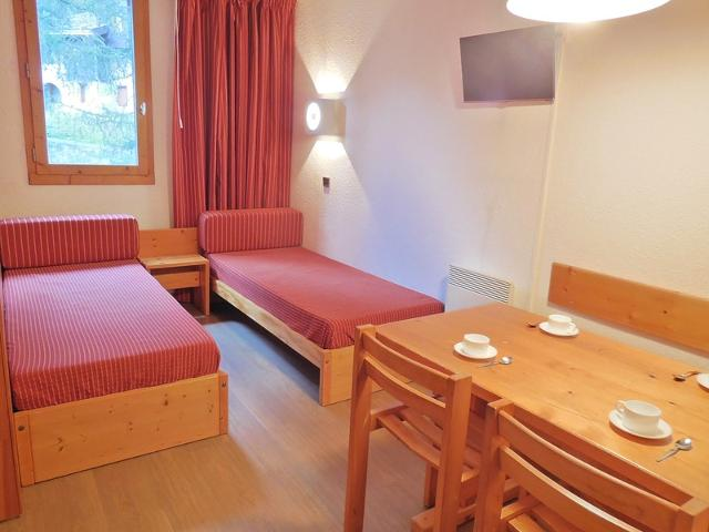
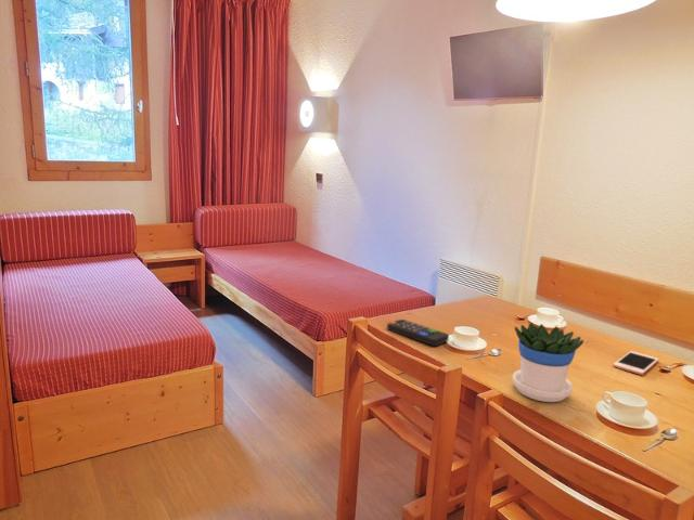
+ remote control [386,318,450,347]
+ flowerpot [512,322,584,403]
+ cell phone [612,350,659,376]
